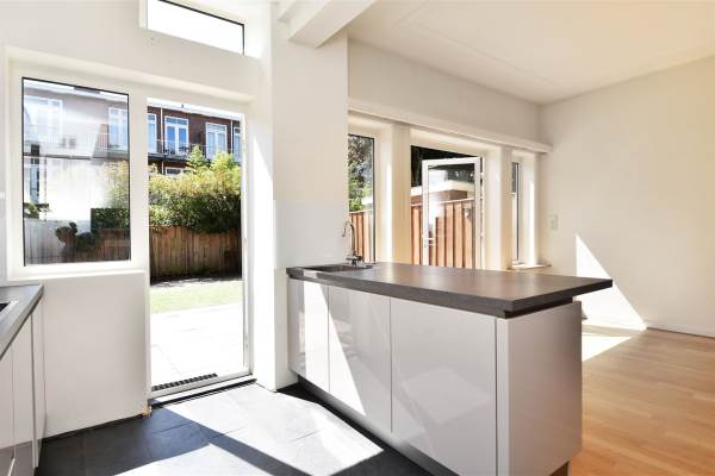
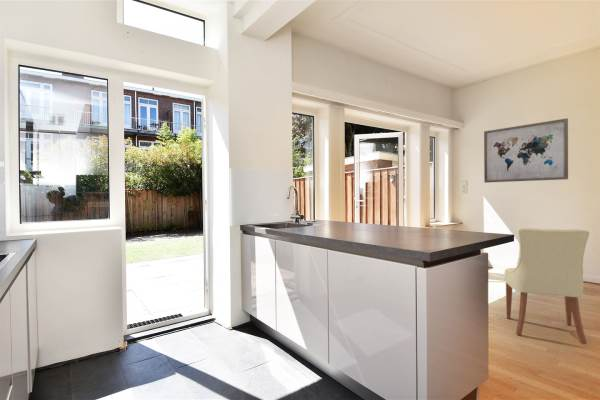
+ chair [504,227,590,345]
+ wall art [483,117,569,184]
